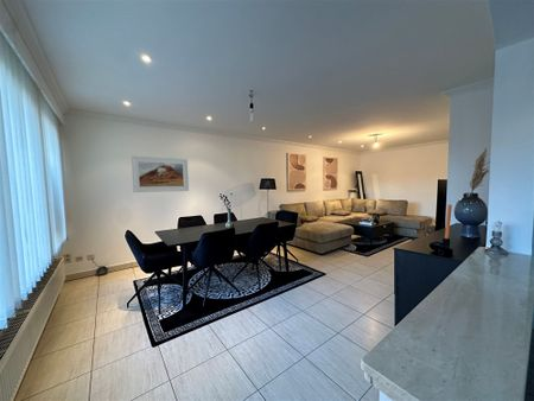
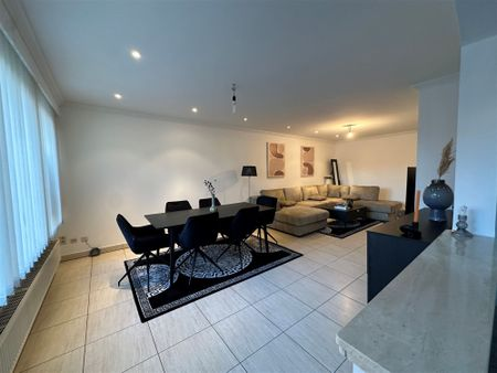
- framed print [131,155,190,193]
